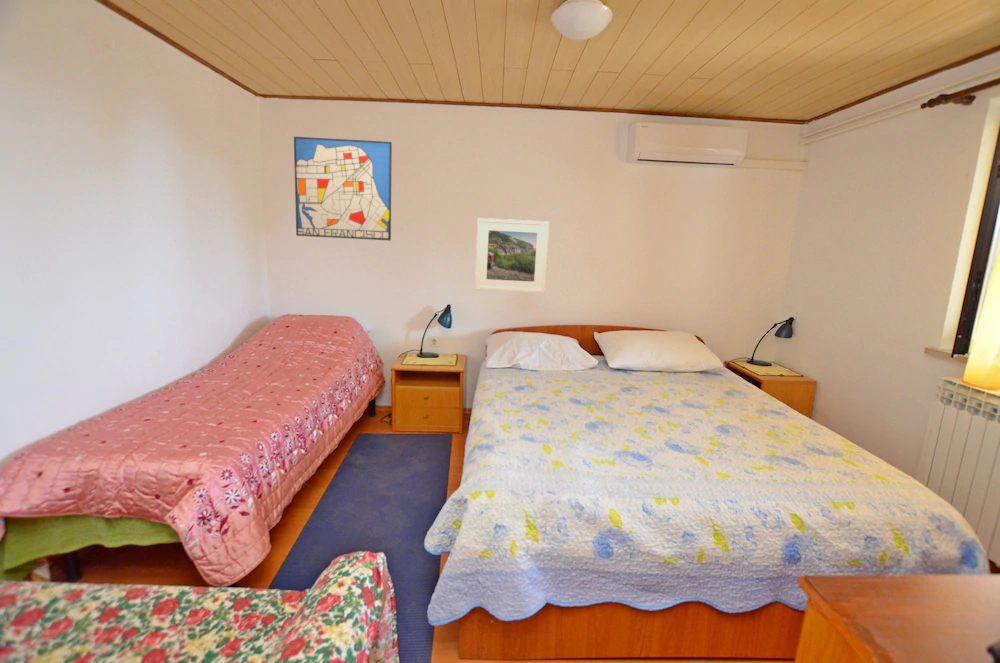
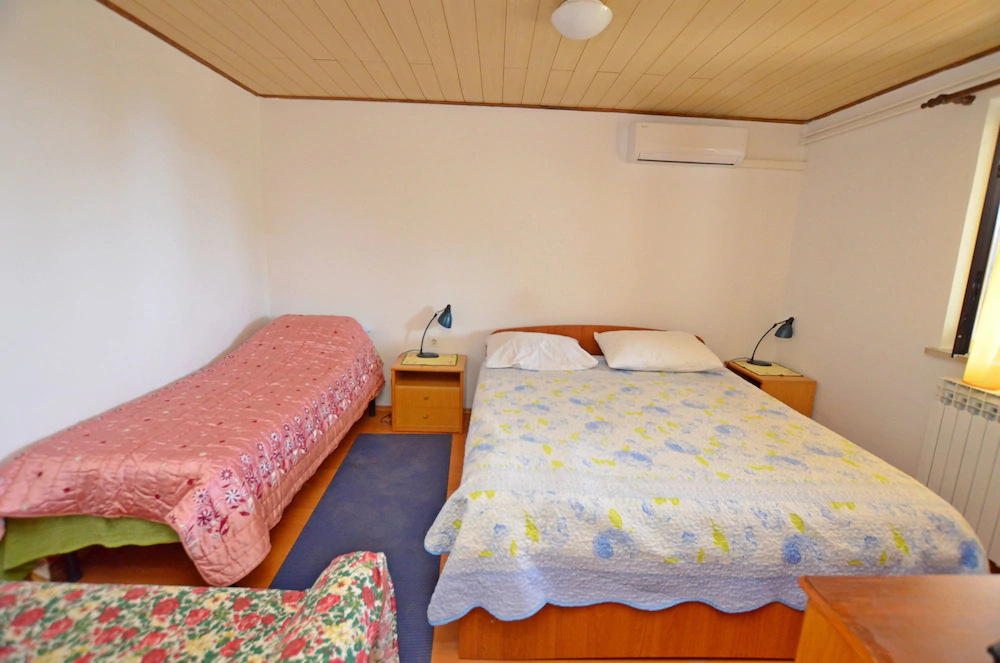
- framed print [474,217,550,294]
- wall art [293,136,393,241]
